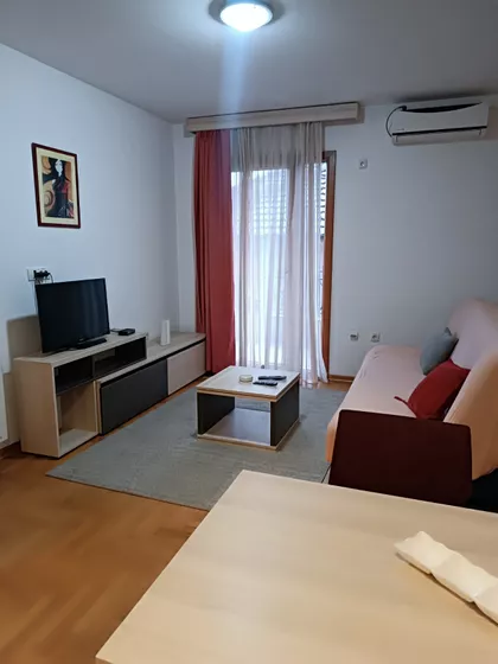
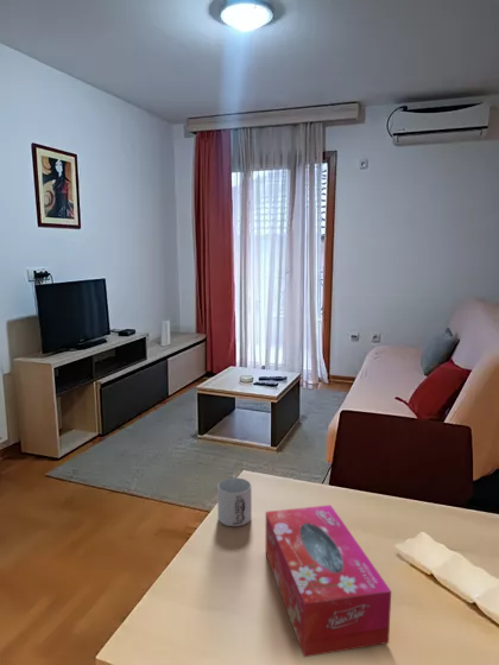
+ mug [216,477,253,527]
+ tissue box [265,504,392,658]
